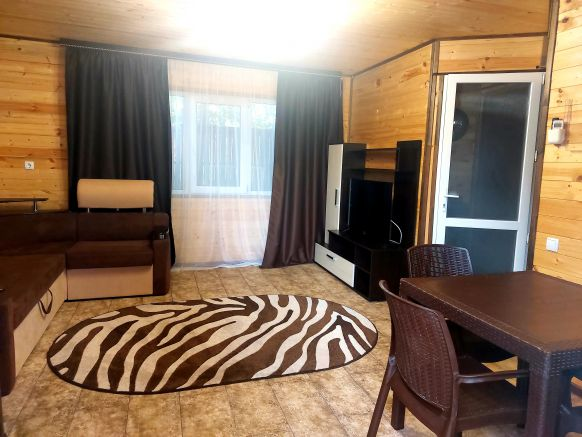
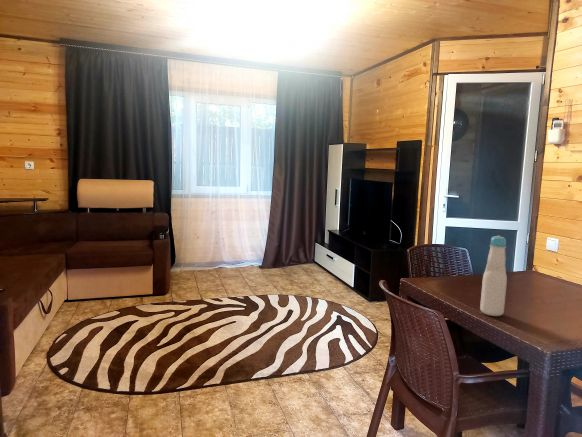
+ bottle [479,235,508,317]
